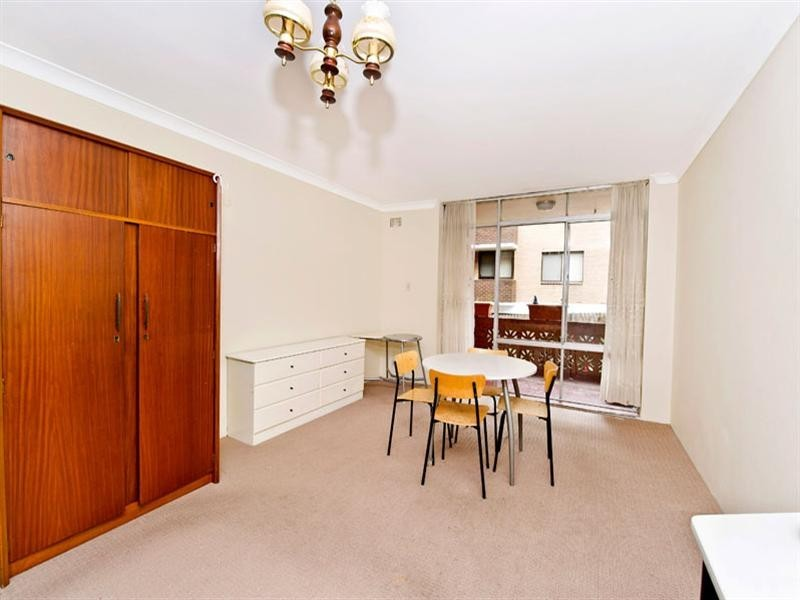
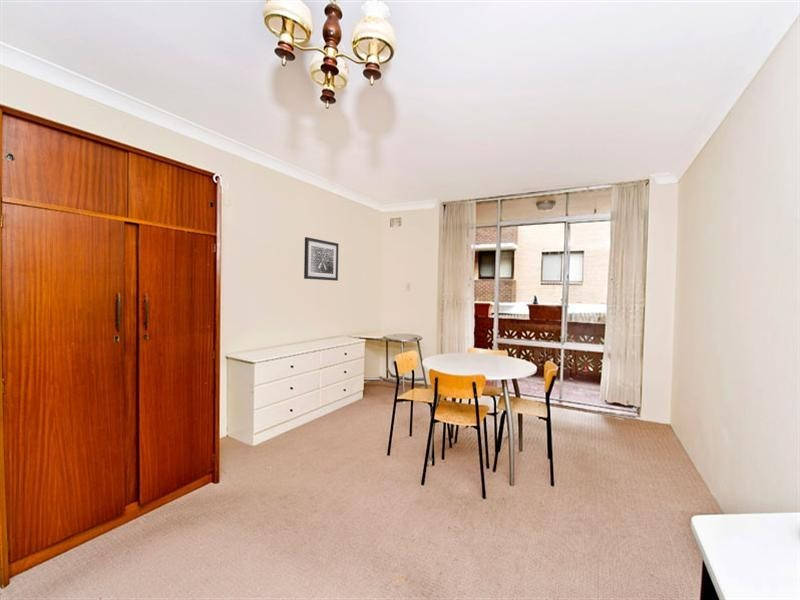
+ wall art [303,236,339,282]
